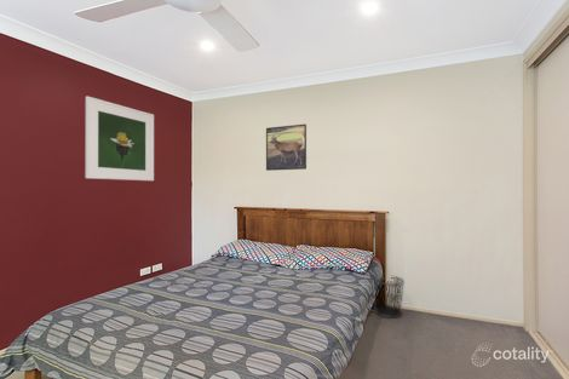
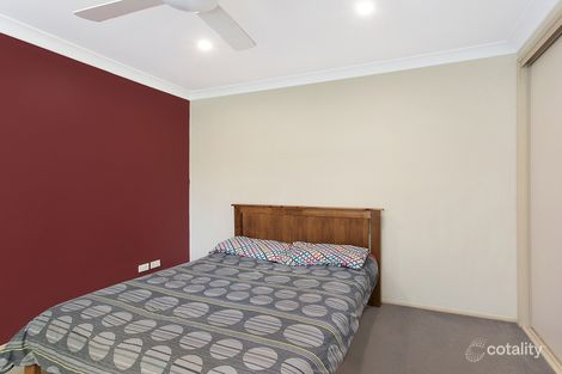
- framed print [265,124,308,172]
- waste bin [373,275,406,318]
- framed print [84,94,155,182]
